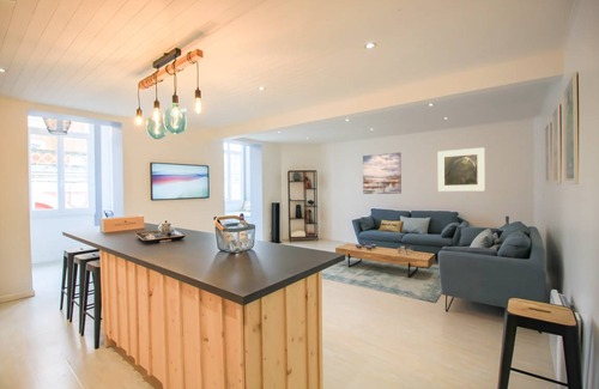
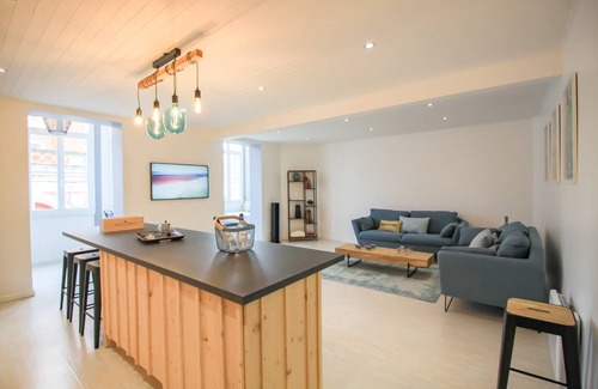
- wall art [362,151,403,195]
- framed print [437,146,486,193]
